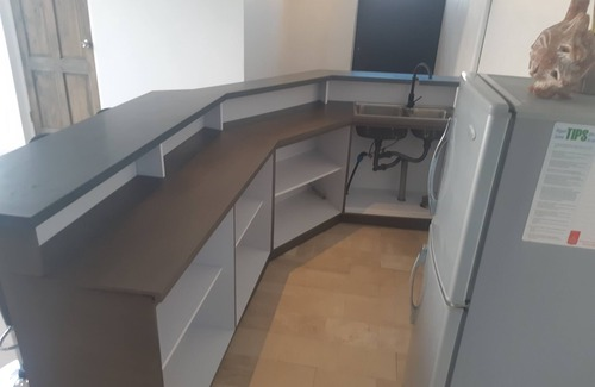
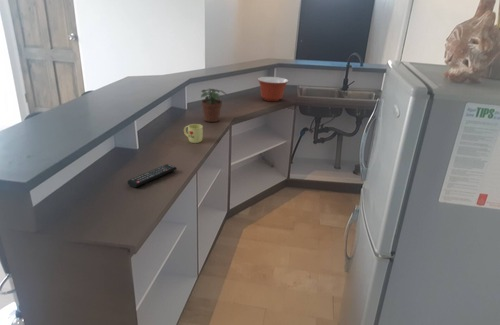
+ mug [183,123,204,144]
+ remote control [127,163,178,189]
+ mixing bowl [256,76,289,102]
+ potted plant [200,87,228,123]
